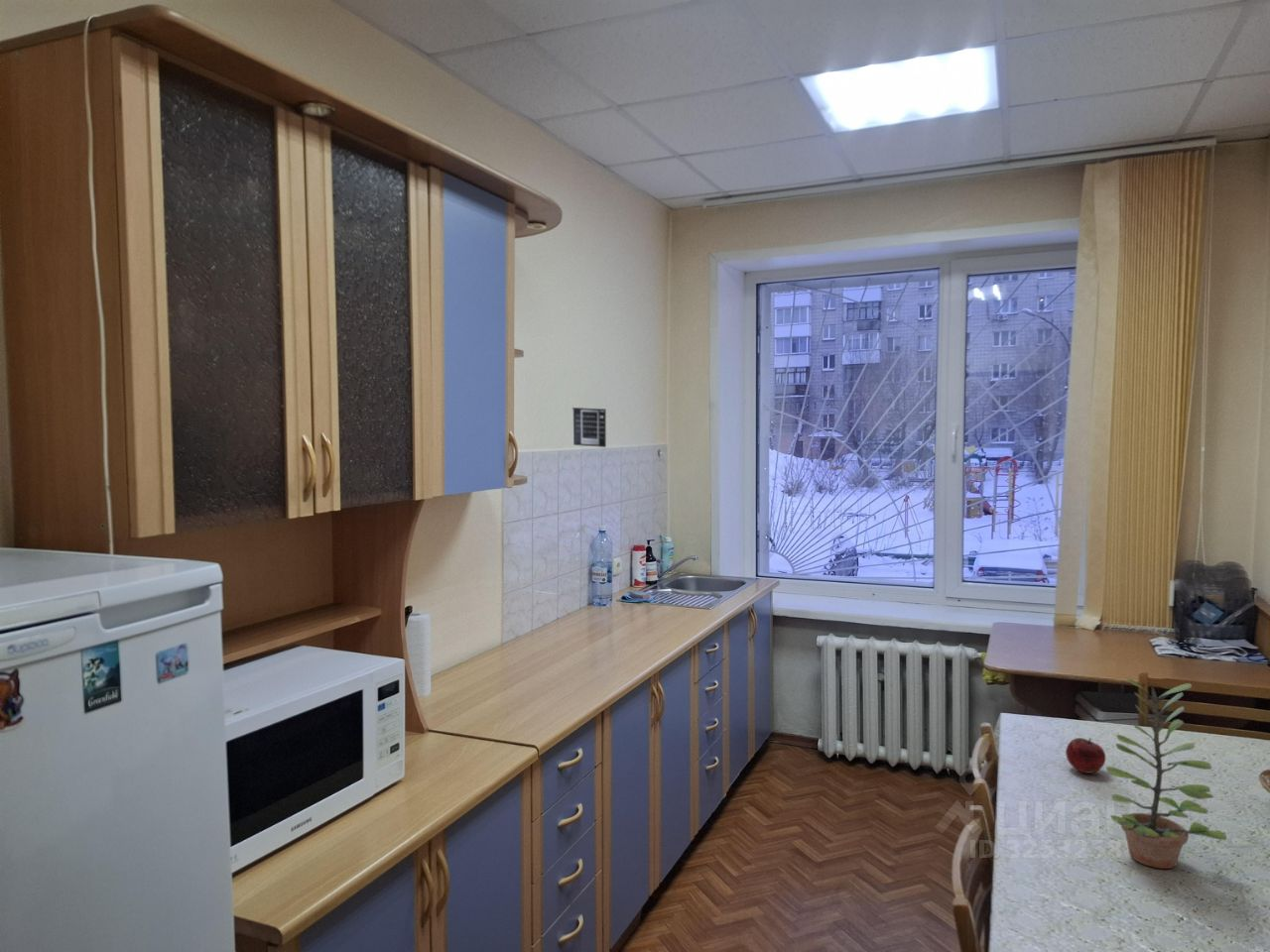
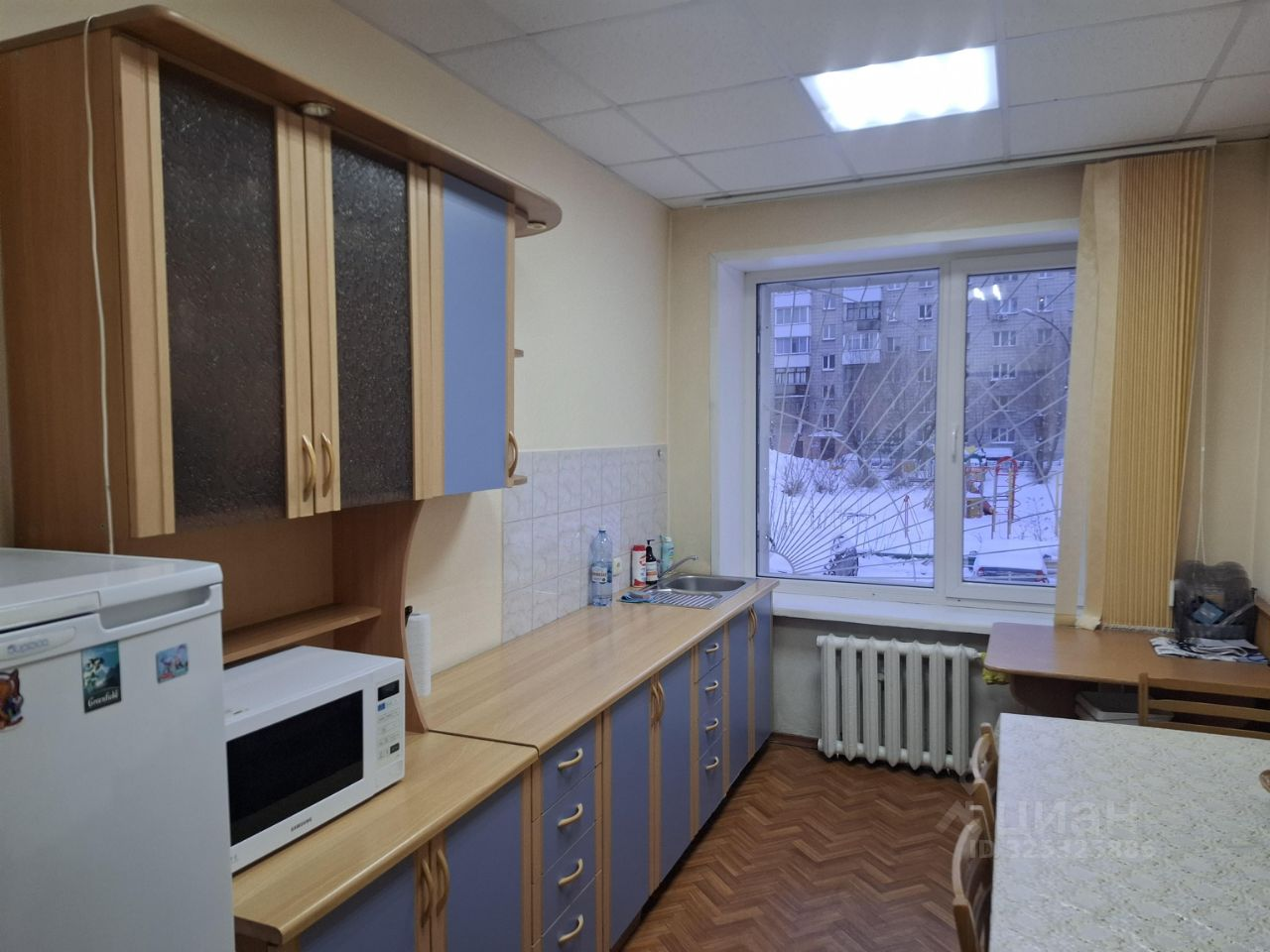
- plant [1105,677,1228,870]
- fruit [1065,737,1106,774]
- calendar [572,407,607,448]
